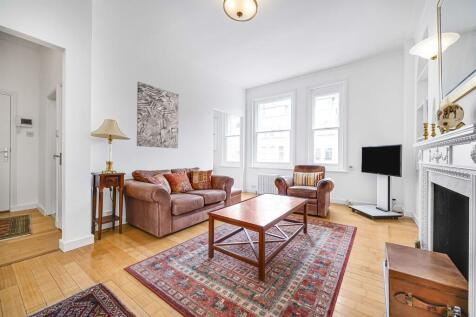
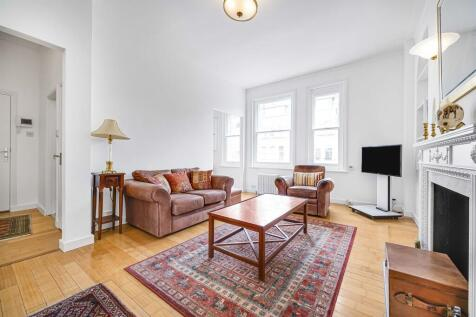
- wall art [136,81,180,149]
